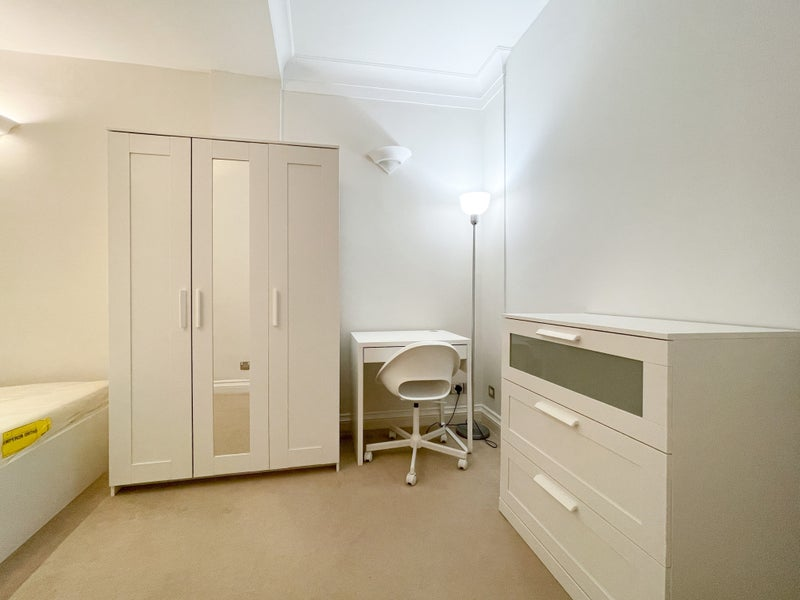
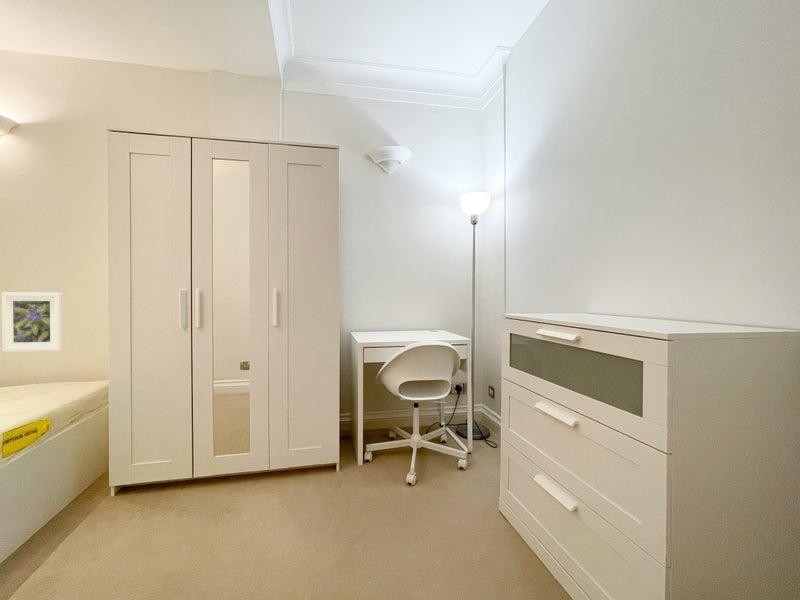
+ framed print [1,291,63,353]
